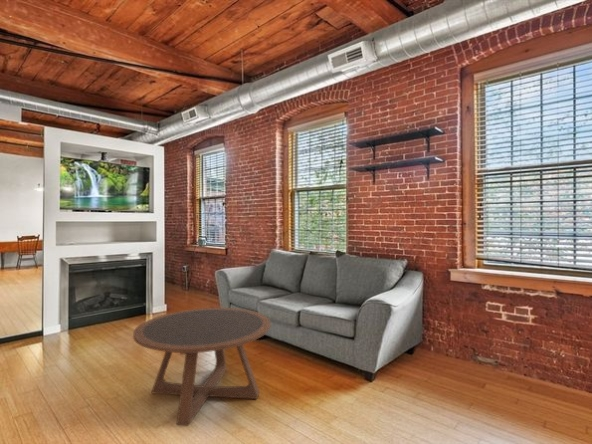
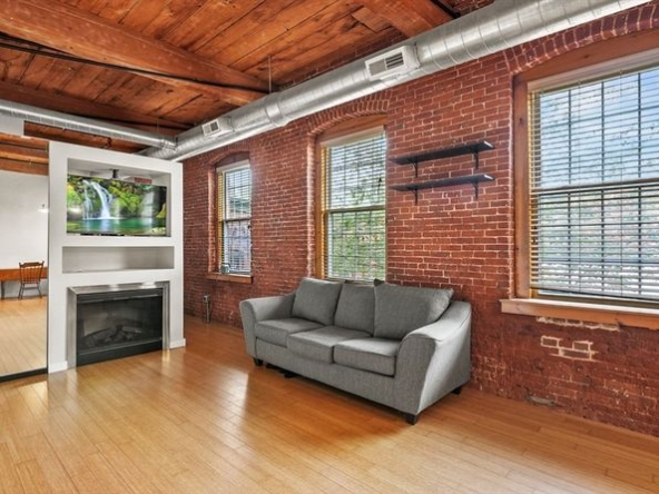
- coffee table [132,307,272,427]
